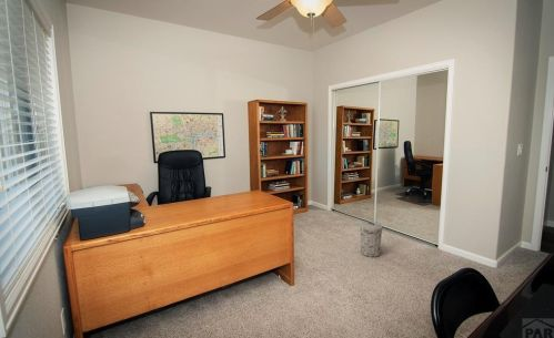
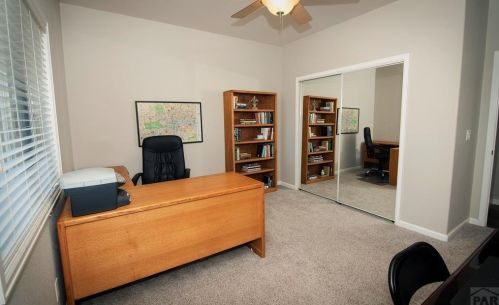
- trash can [359,222,384,258]
